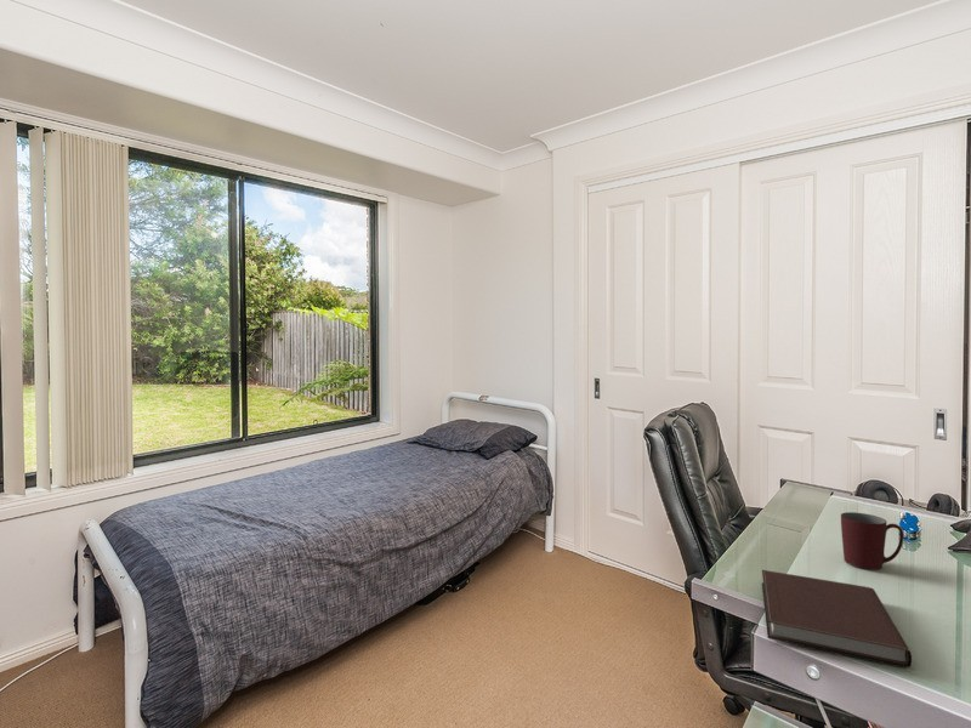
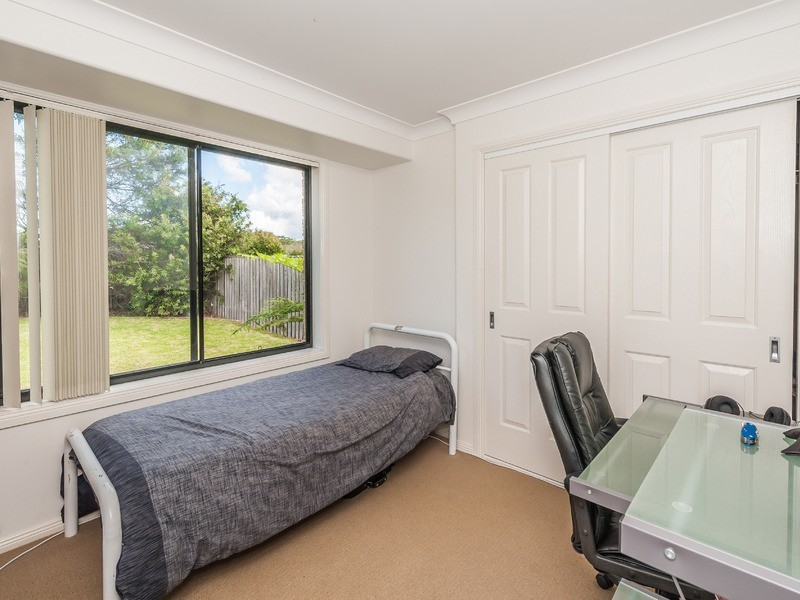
- mug [840,511,904,570]
- notebook [761,569,913,669]
